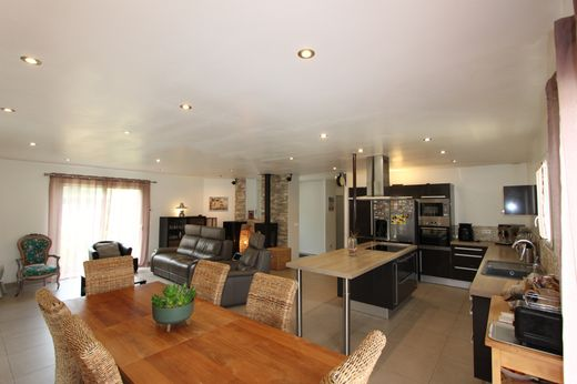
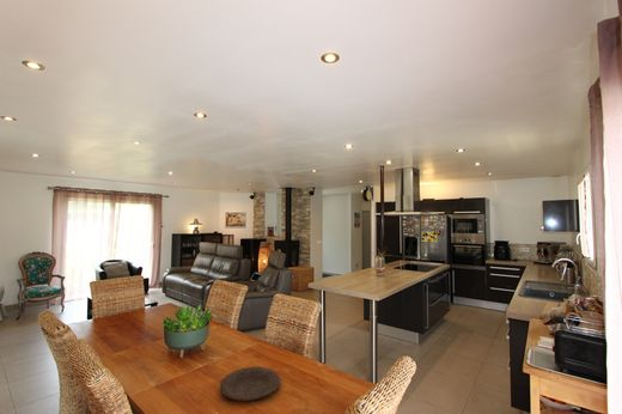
+ plate [219,366,281,402]
